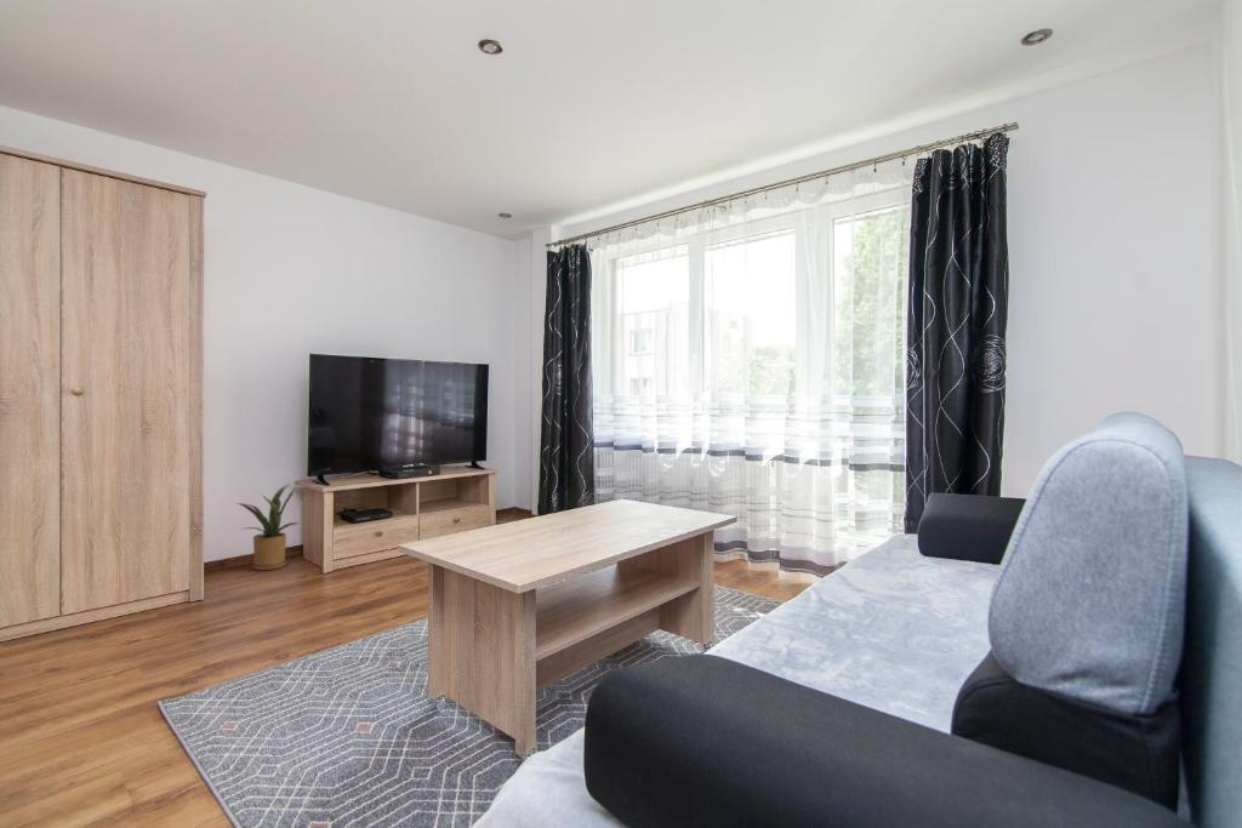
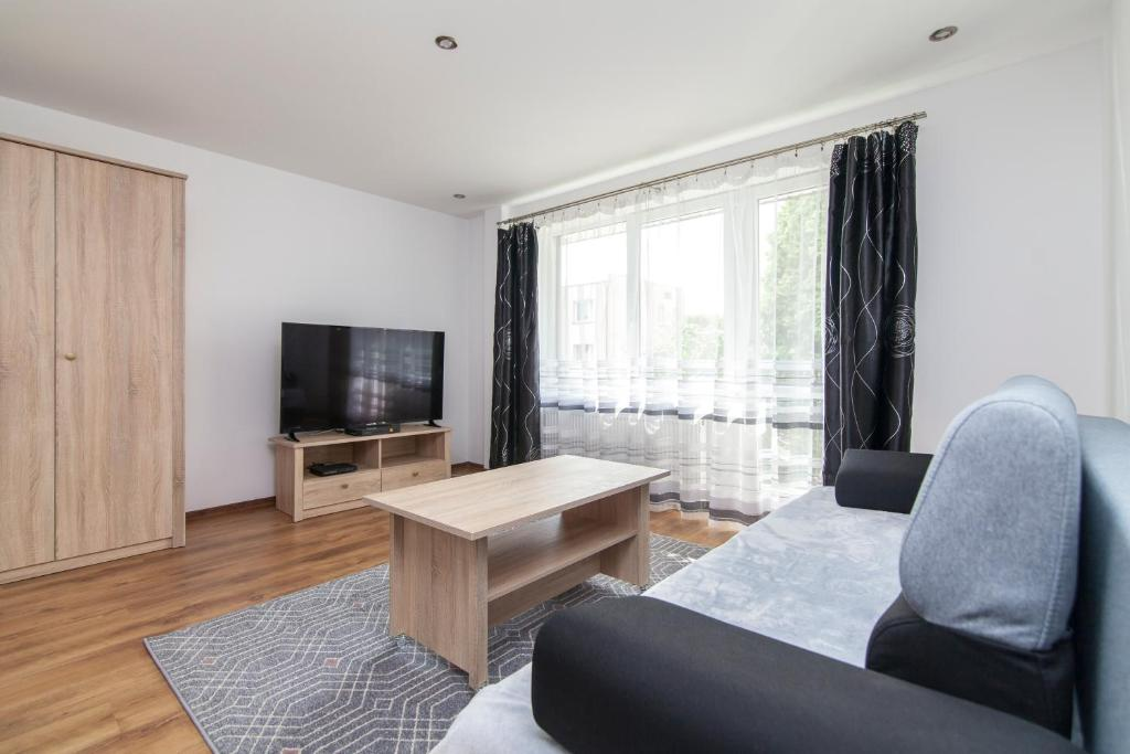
- house plant [237,482,301,571]
